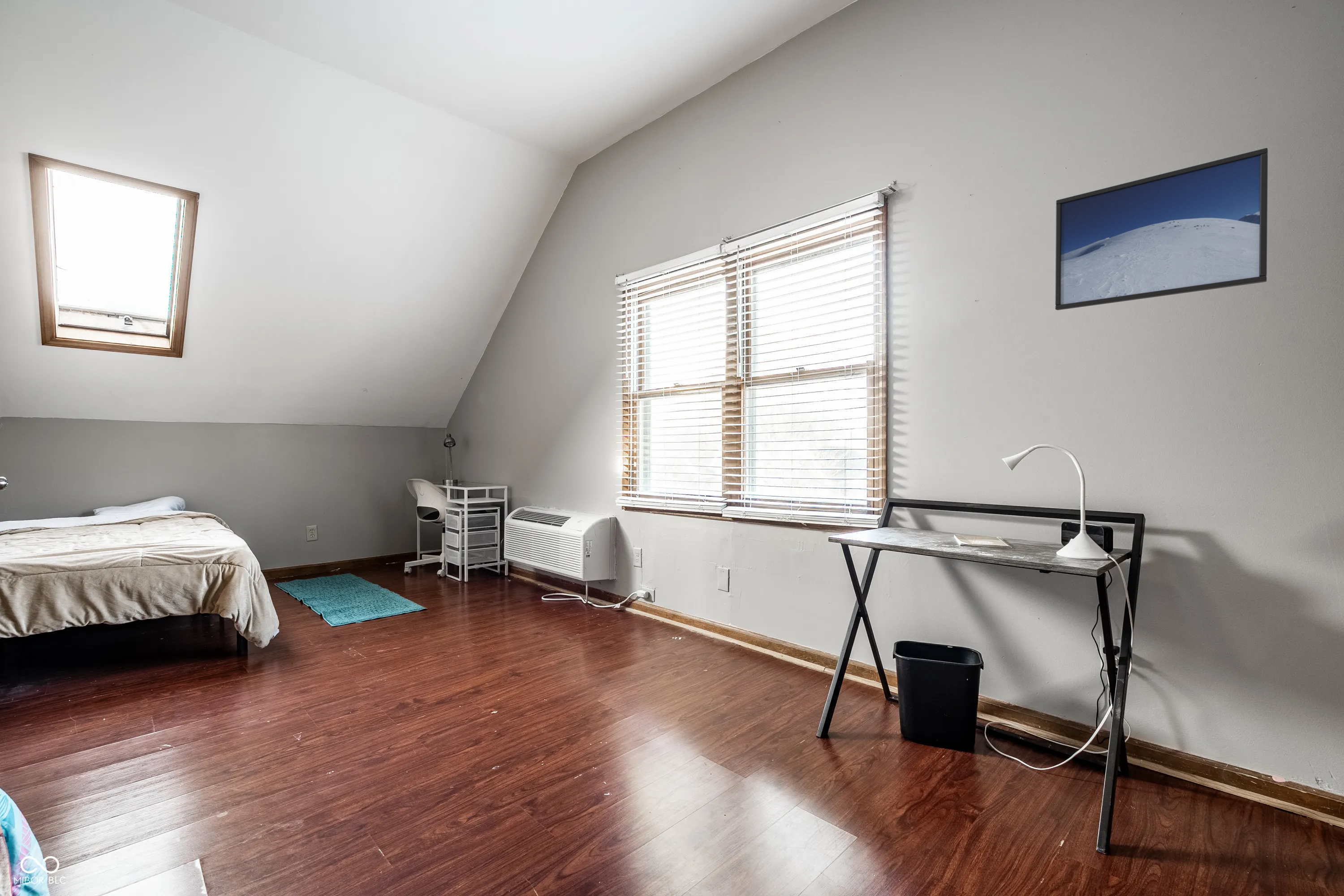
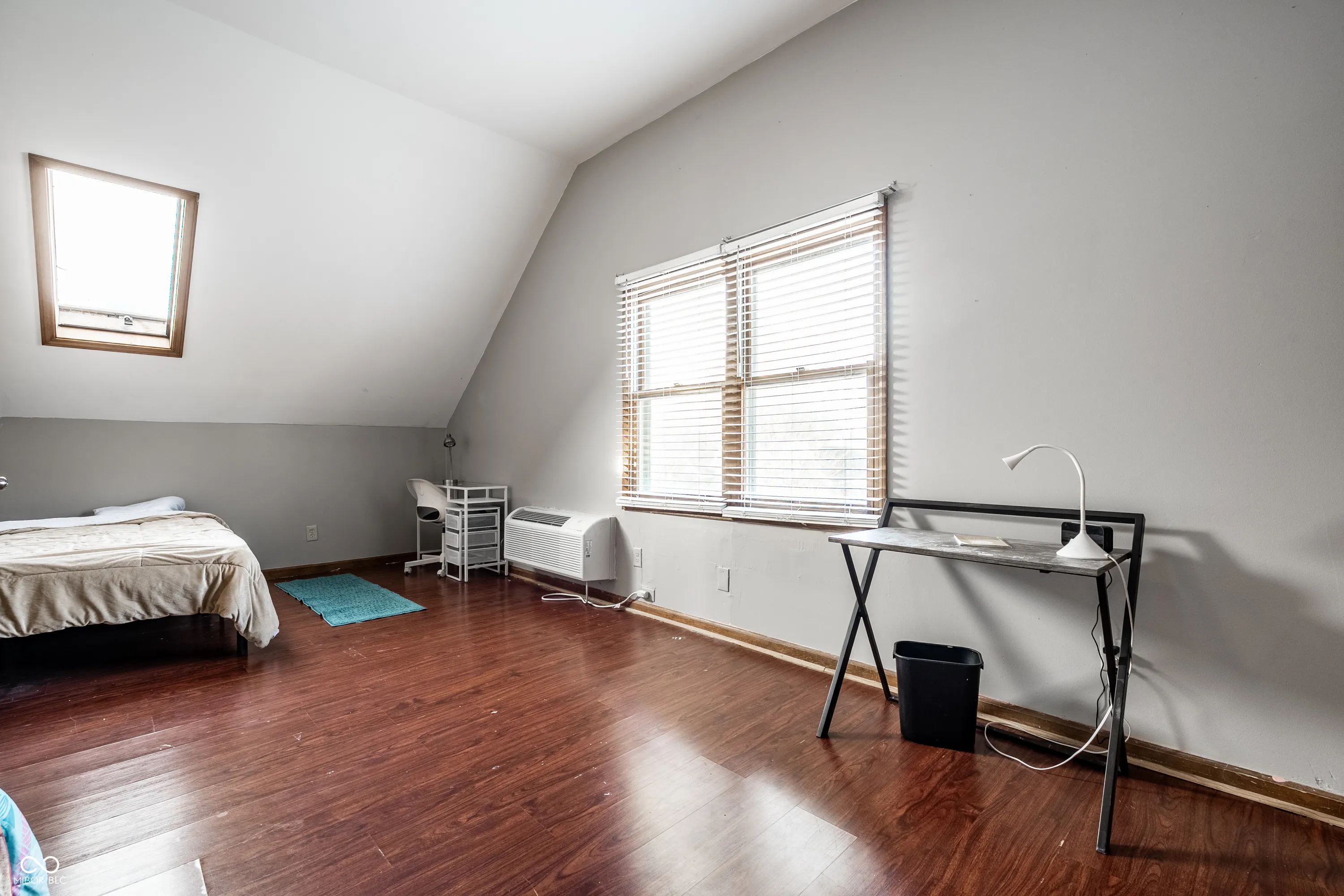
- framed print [1055,147,1268,310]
